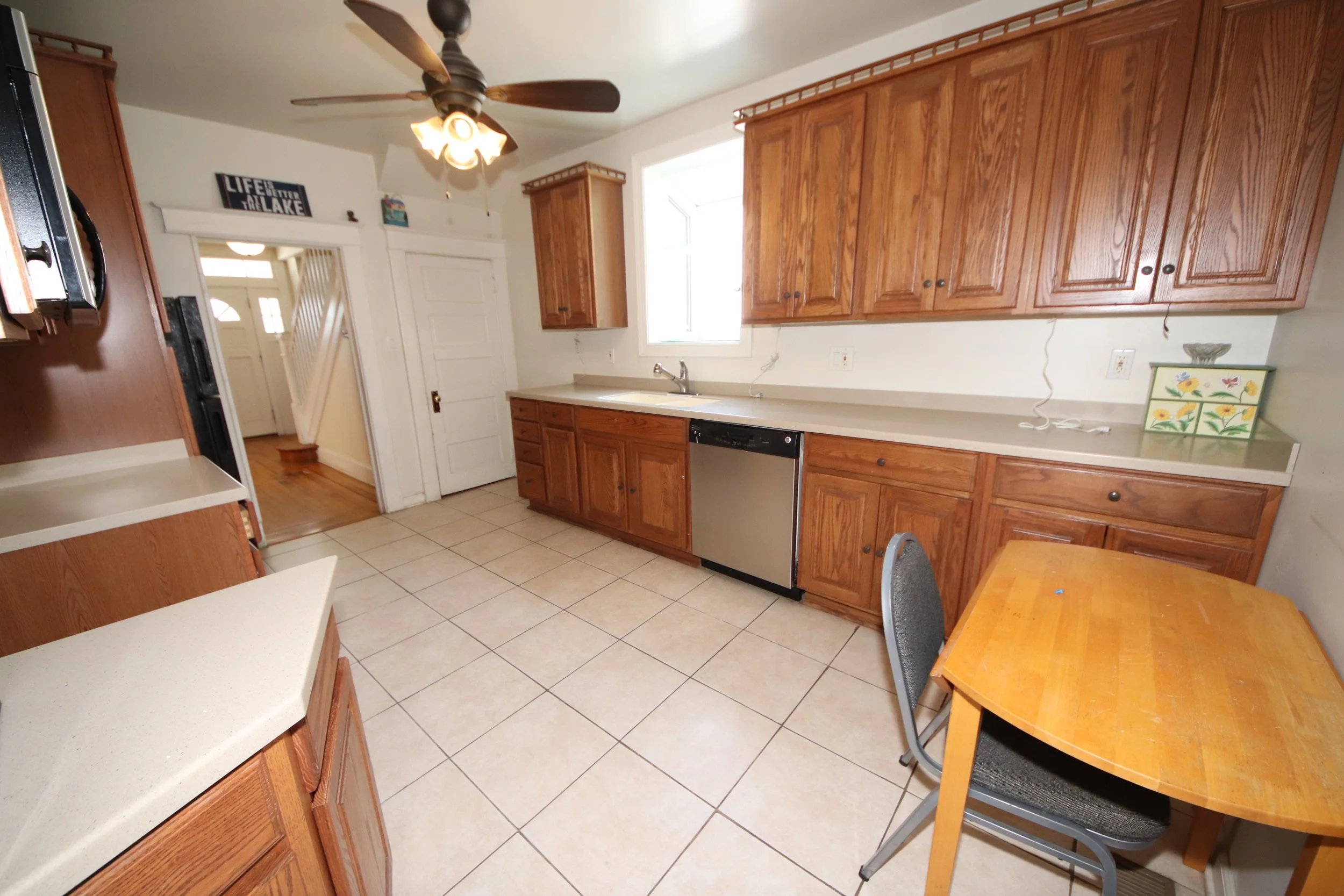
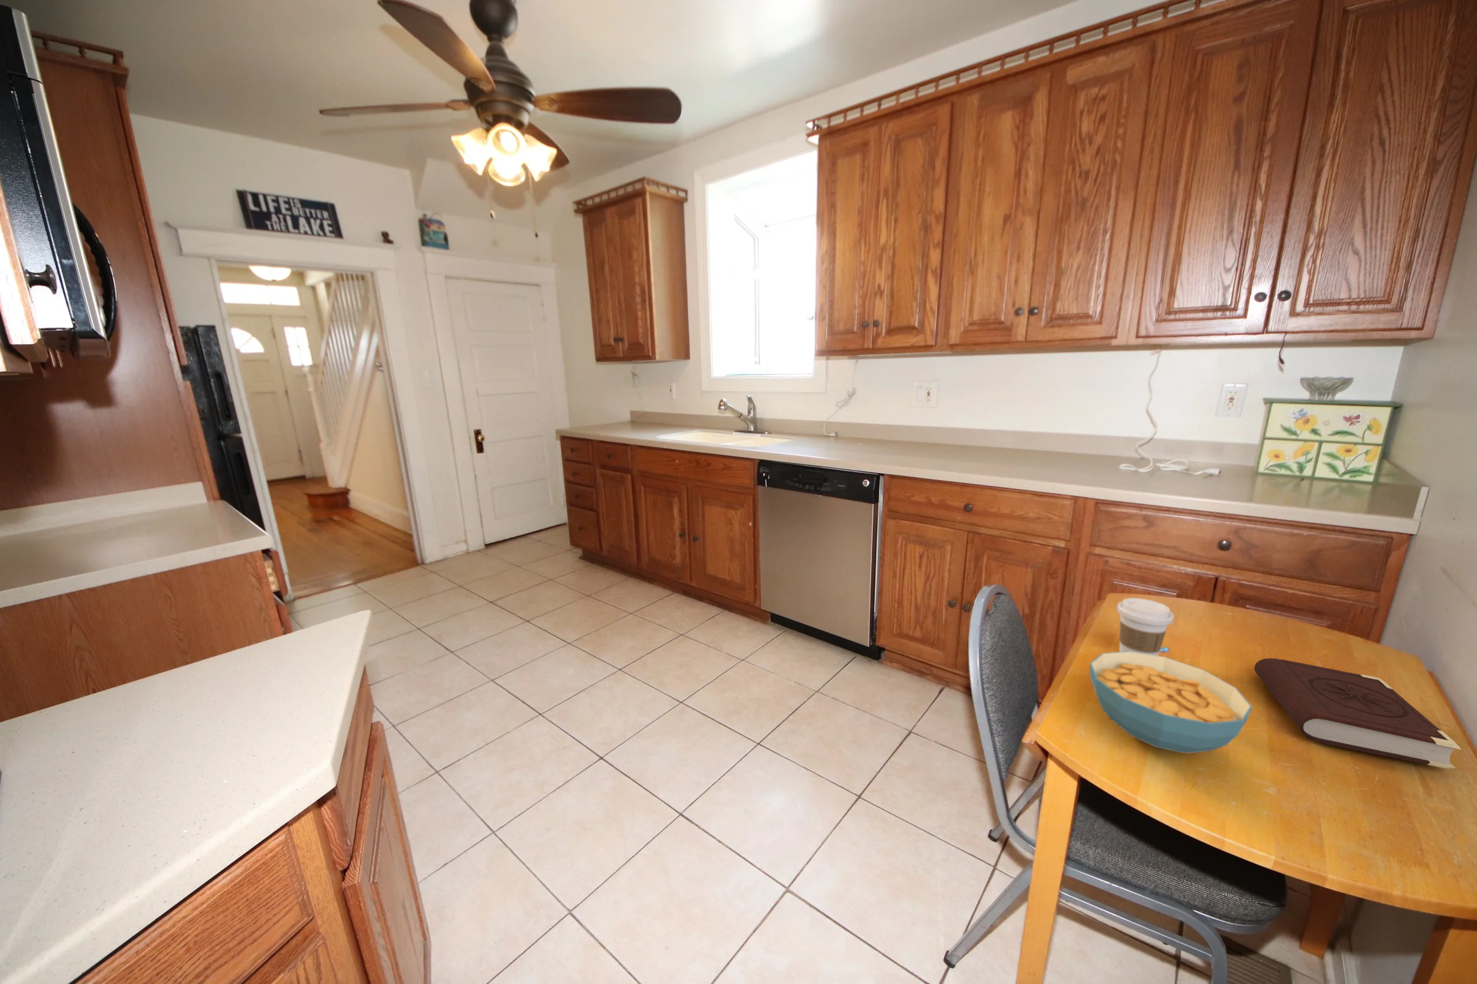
+ cereal bowl [1089,651,1253,753]
+ book [1254,658,1462,769]
+ coffee cup [1117,597,1175,656]
